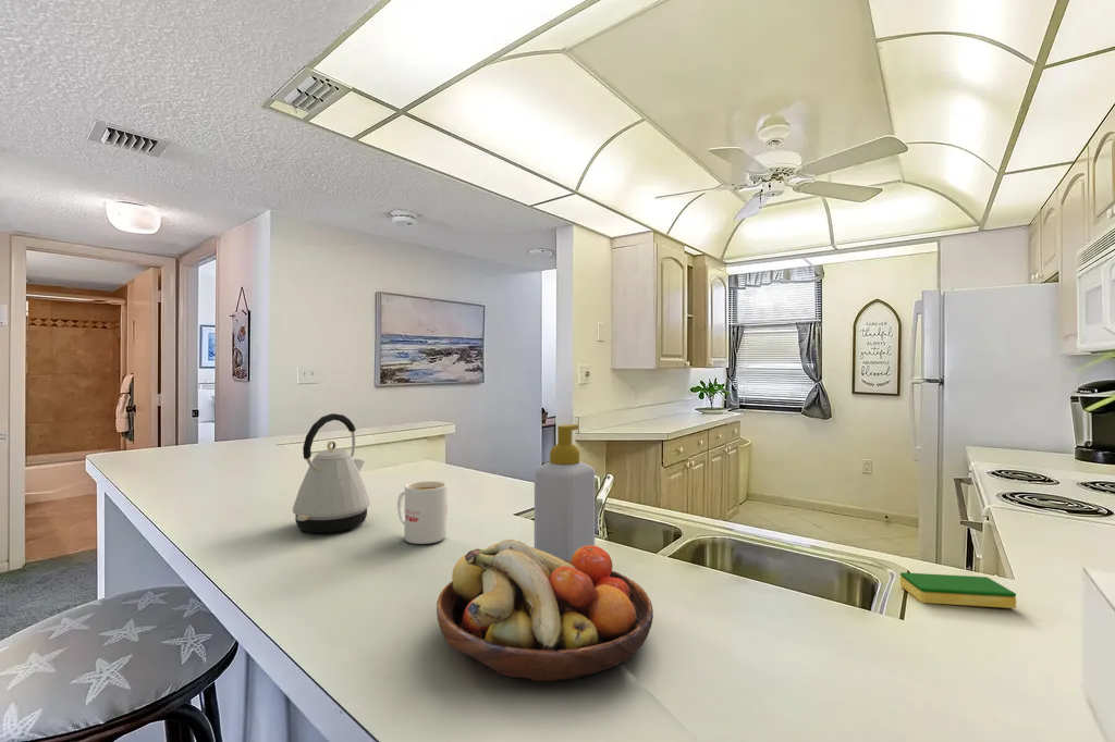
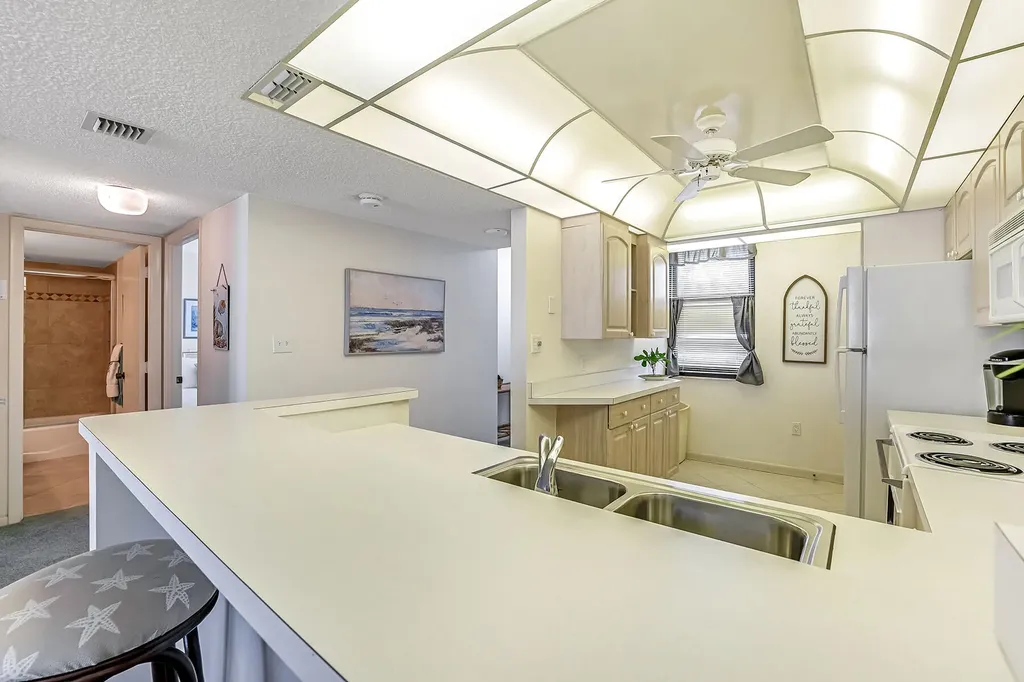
- mug [396,480,449,545]
- dish sponge [899,571,1017,609]
- kettle [292,412,370,534]
- soap bottle [534,423,596,561]
- fruit bowl [436,539,654,682]
